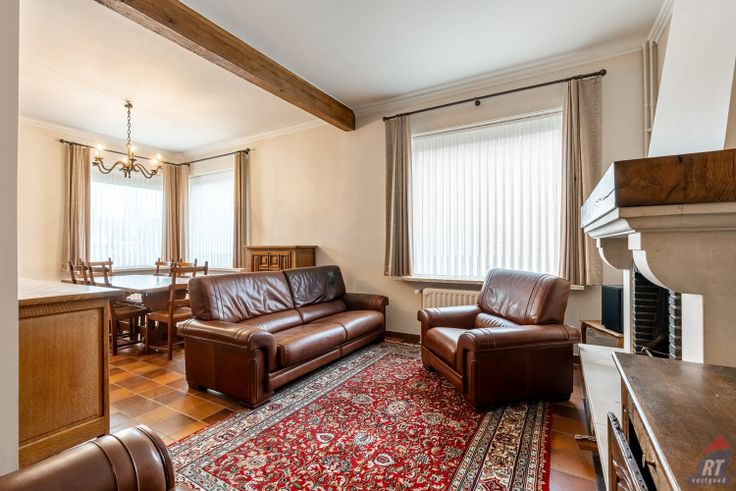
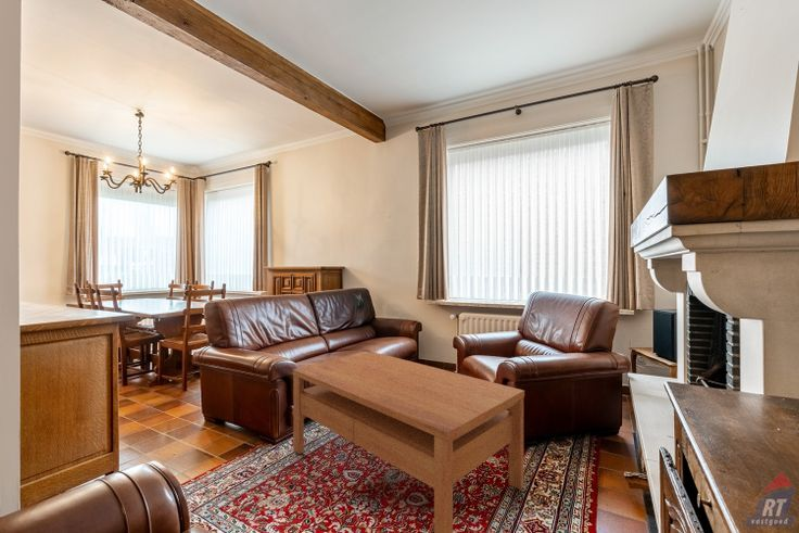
+ coffee table [292,351,525,533]
